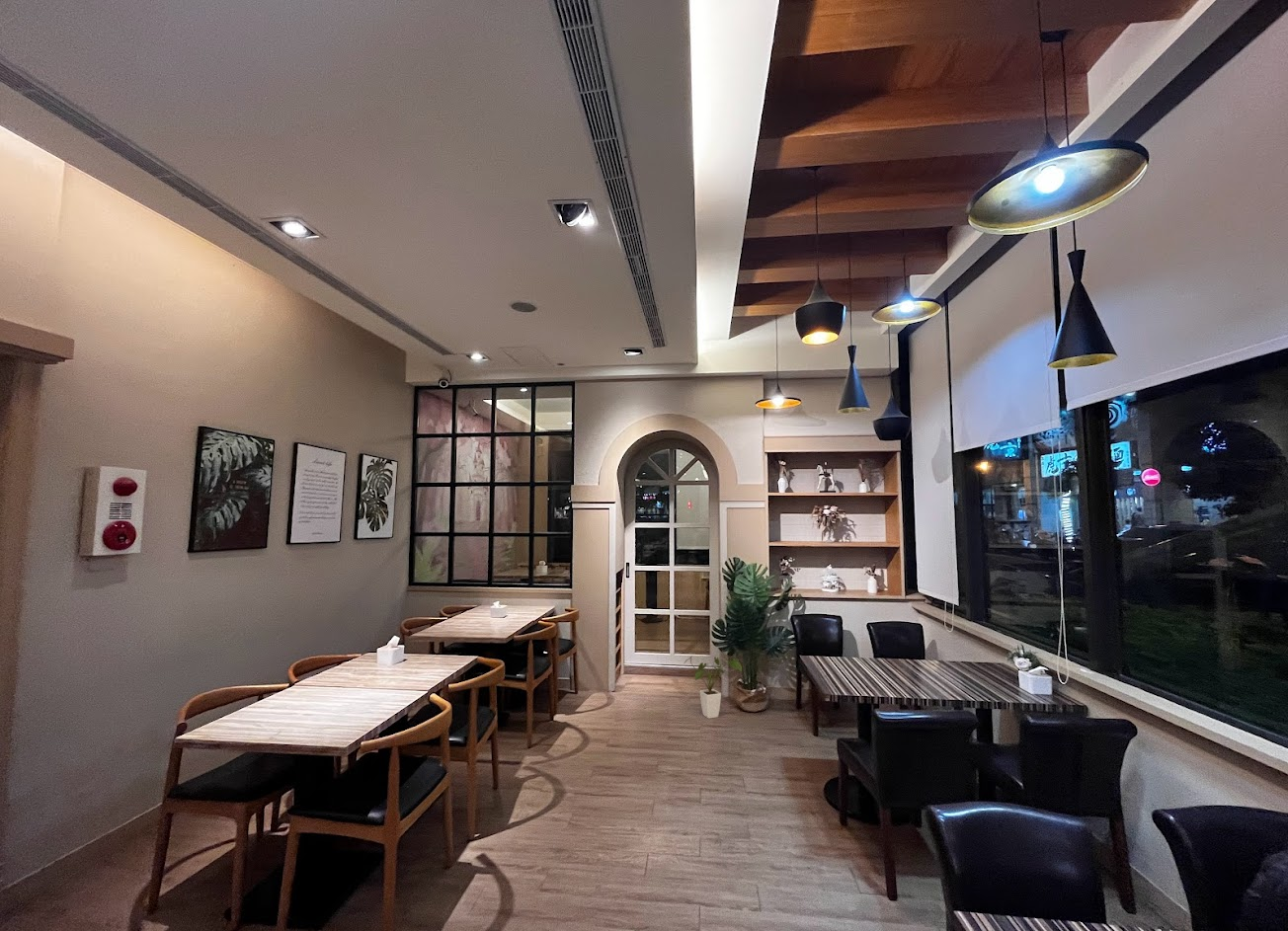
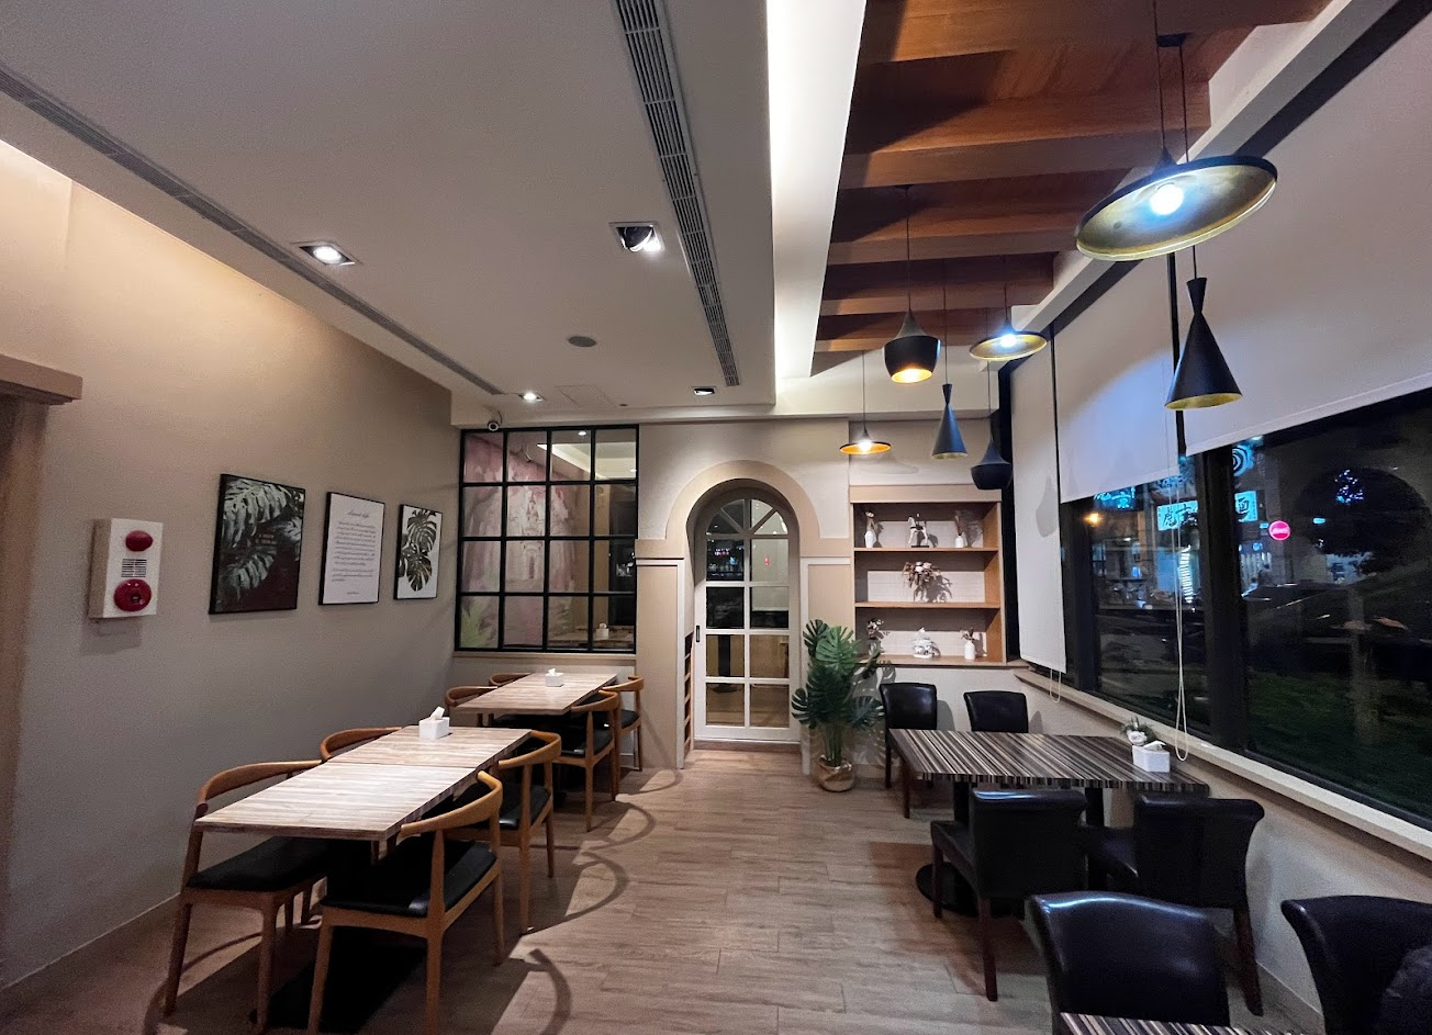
- house plant [684,655,743,720]
